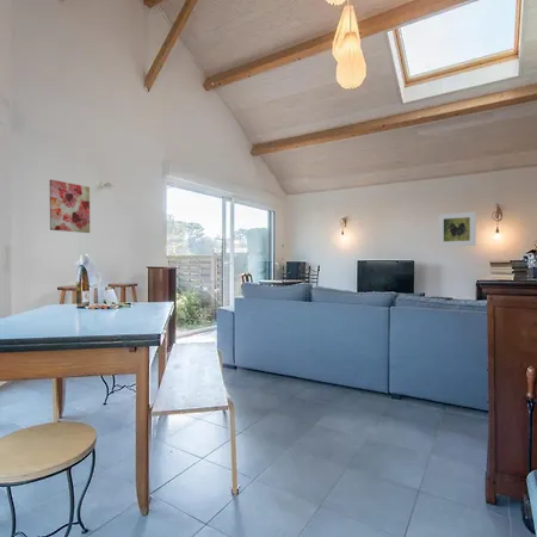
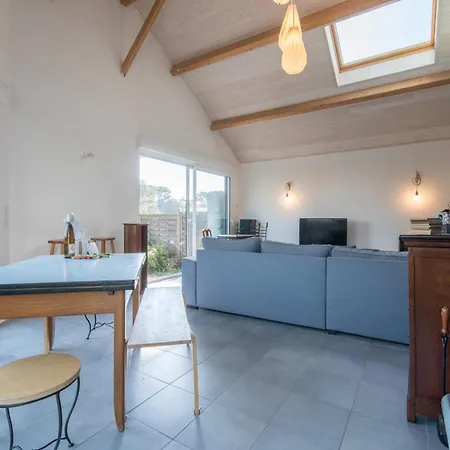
- wall art [49,179,91,234]
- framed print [437,210,477,248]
